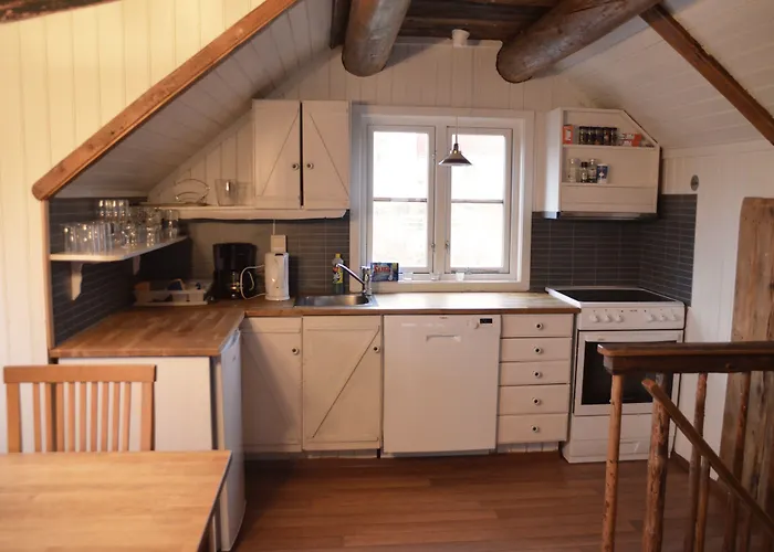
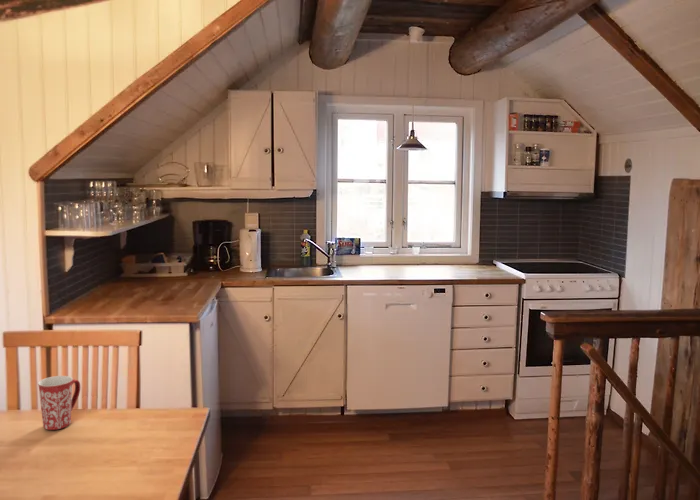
+ mug [37,375,81,431]
